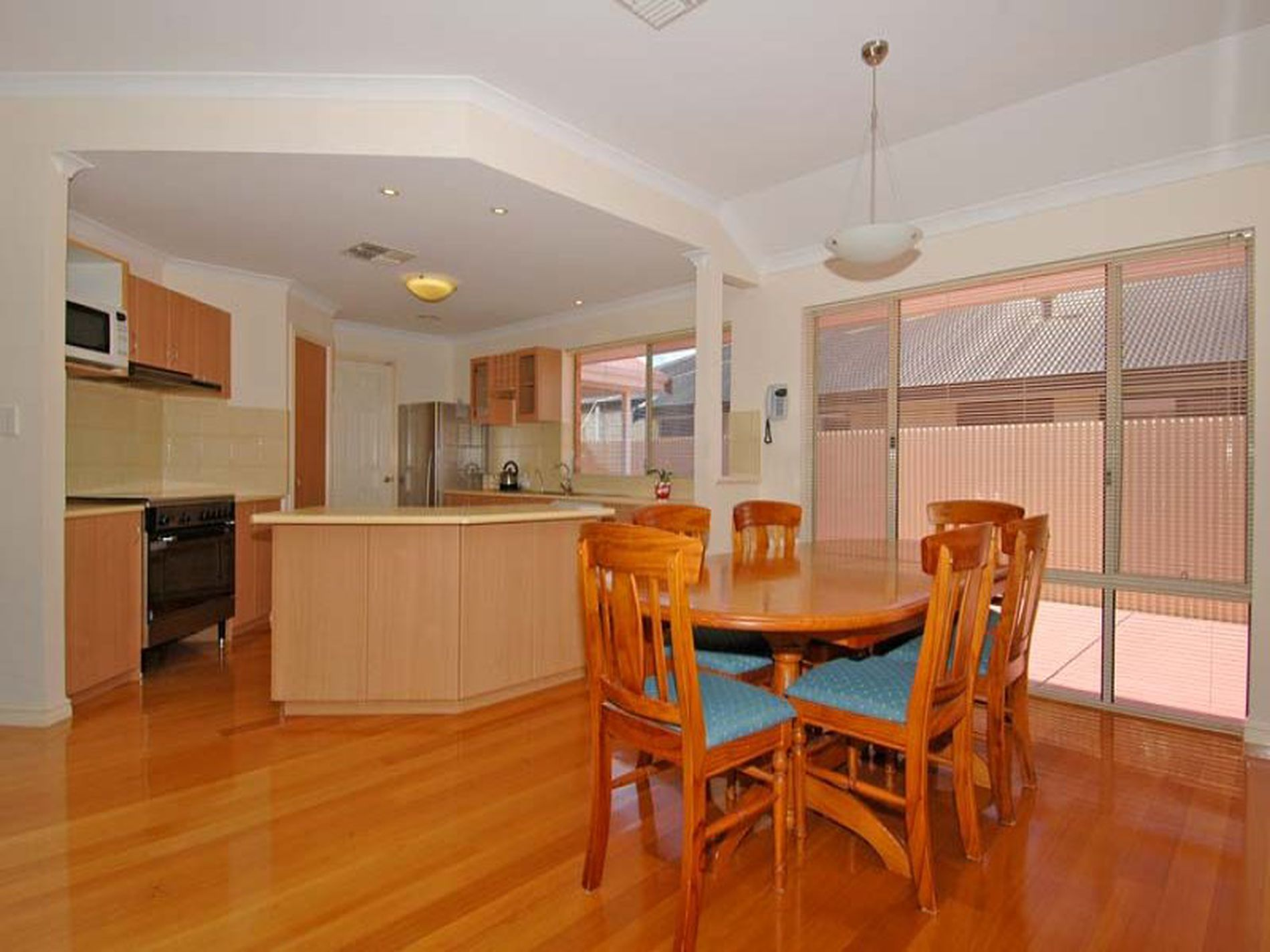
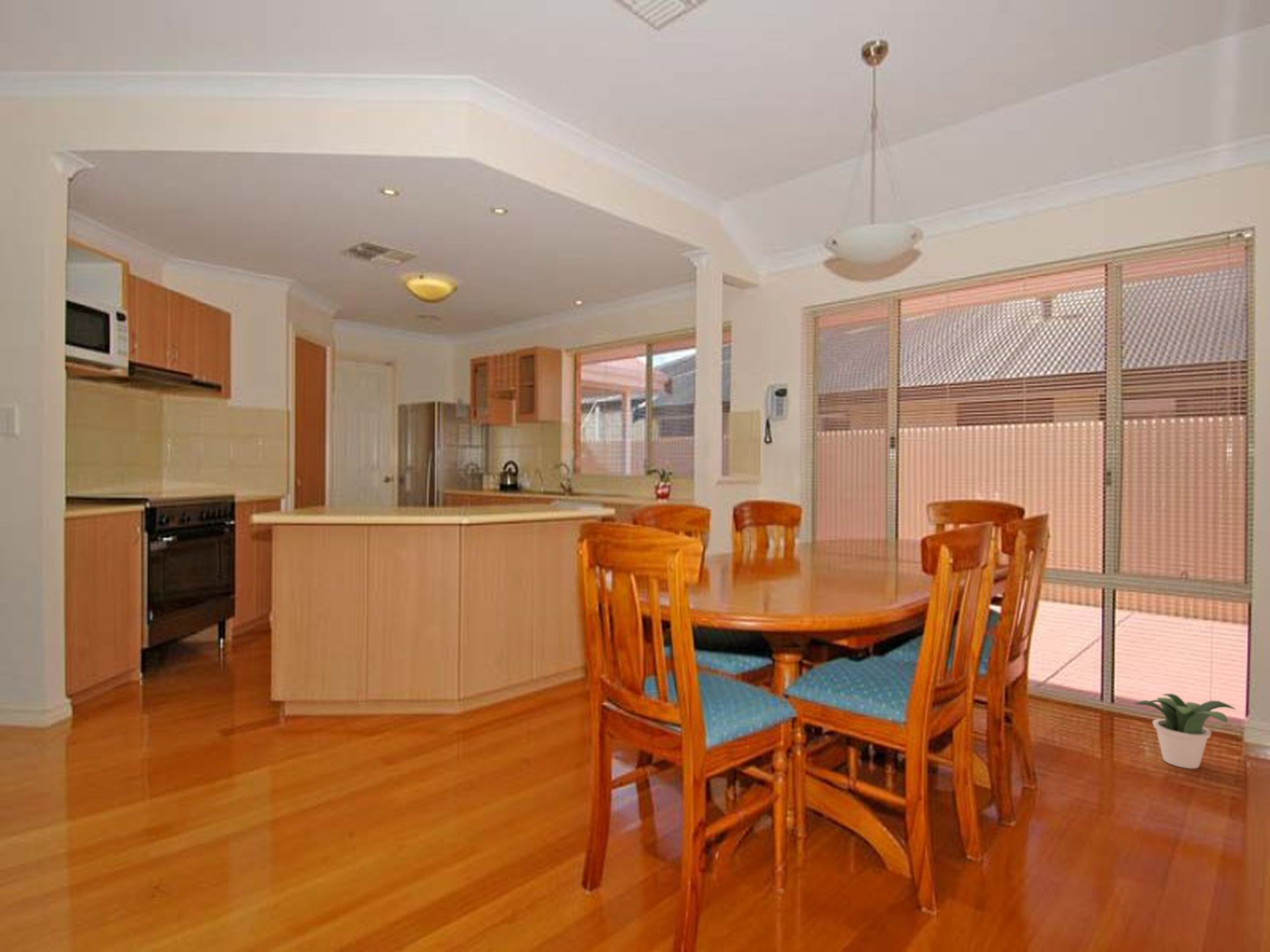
+ potted plant [1134,693,1237,770]
